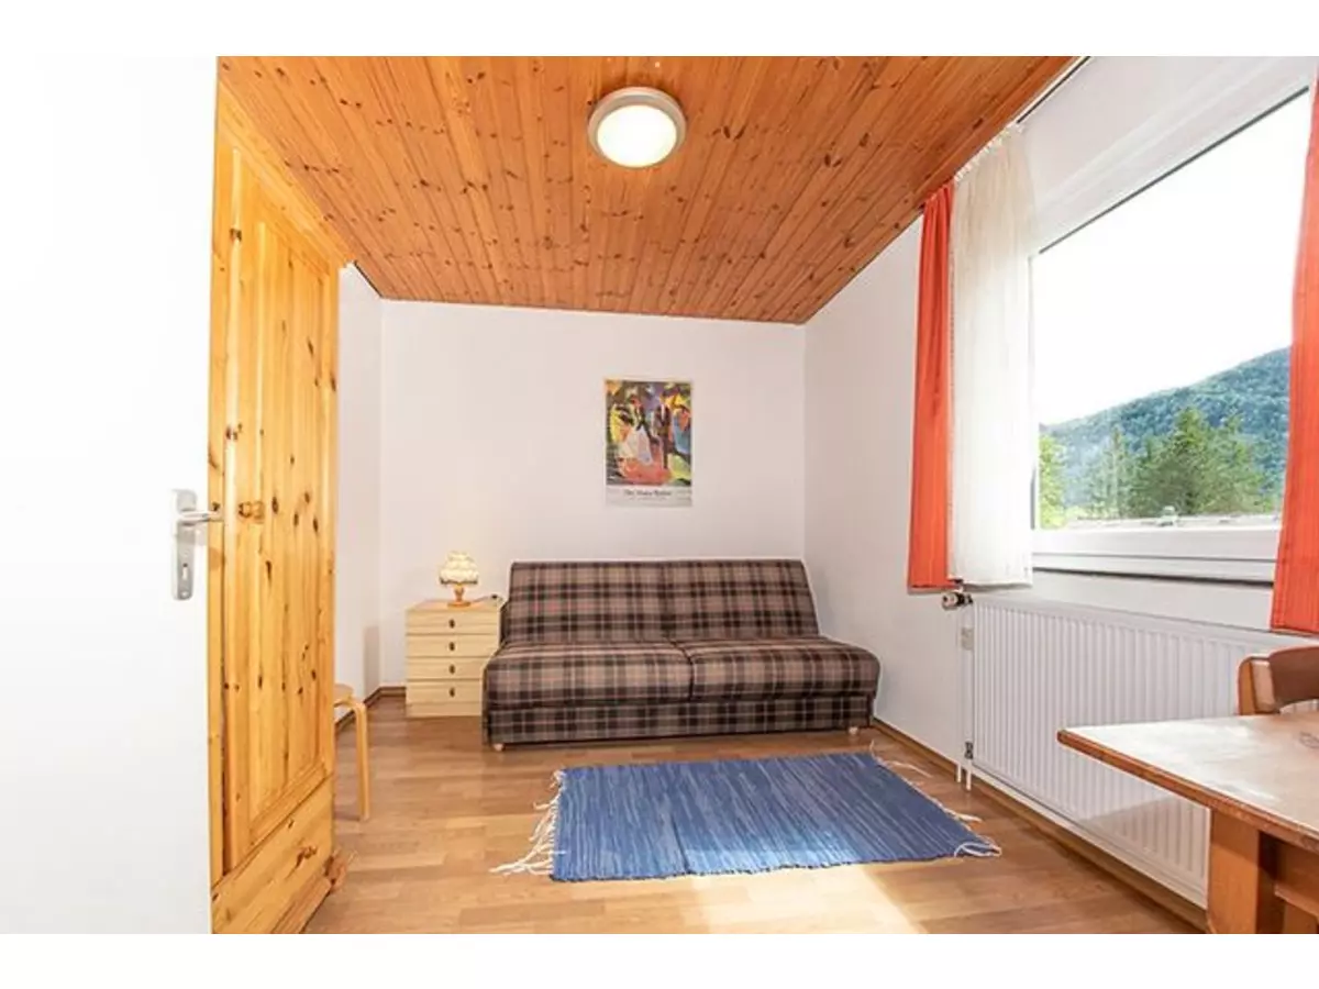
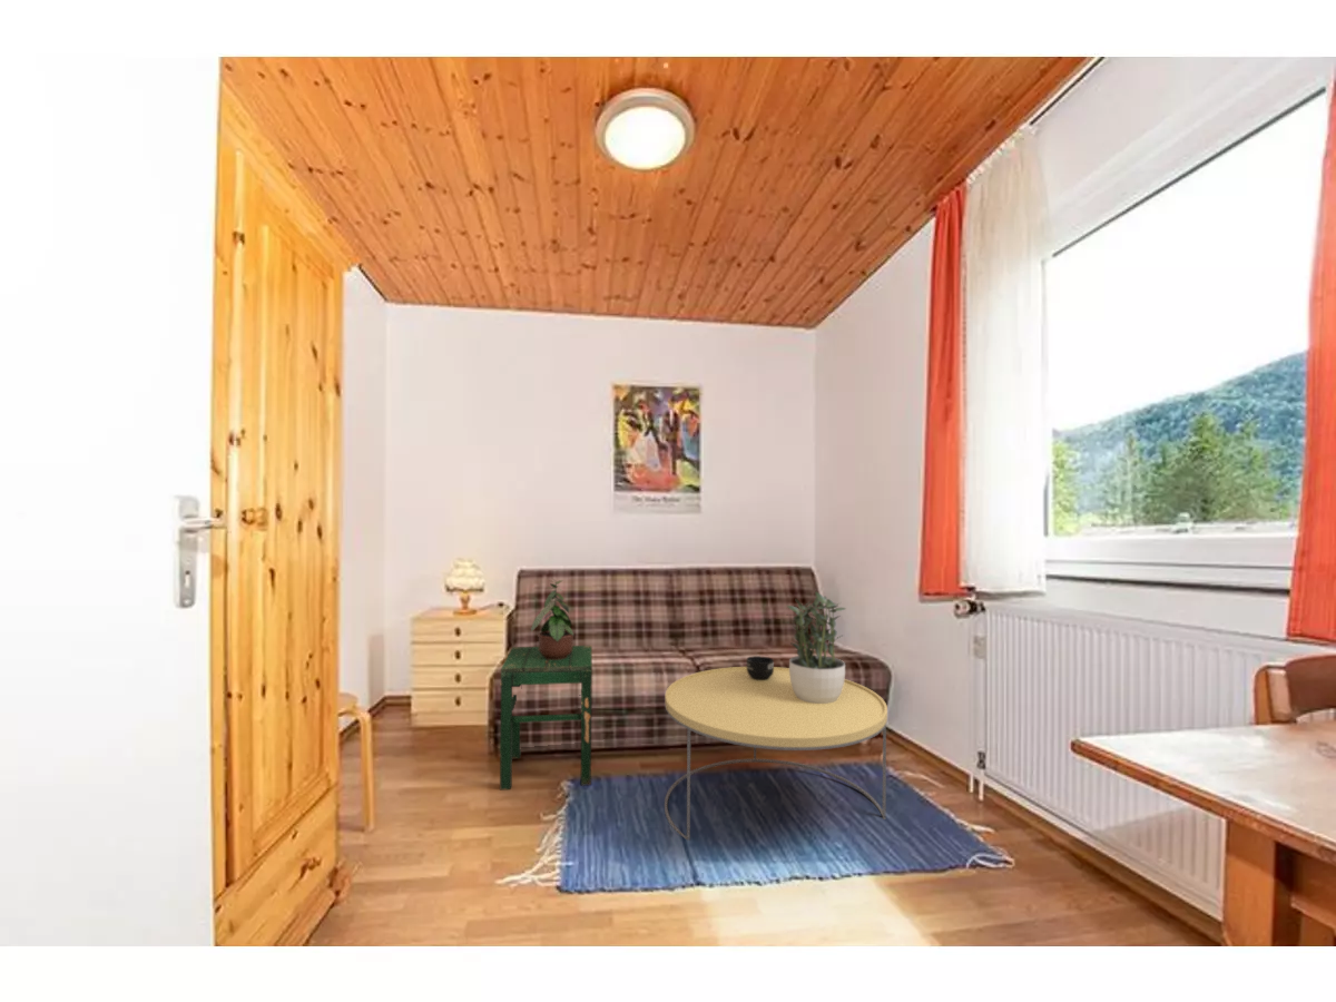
+ coffee table [664,666,888,842]
+ potted plant [782,591,847,704]
+ stool [499,645,593,792]
+ mug [745,655,775,680]
+ potted plant [529,577,576,660]
